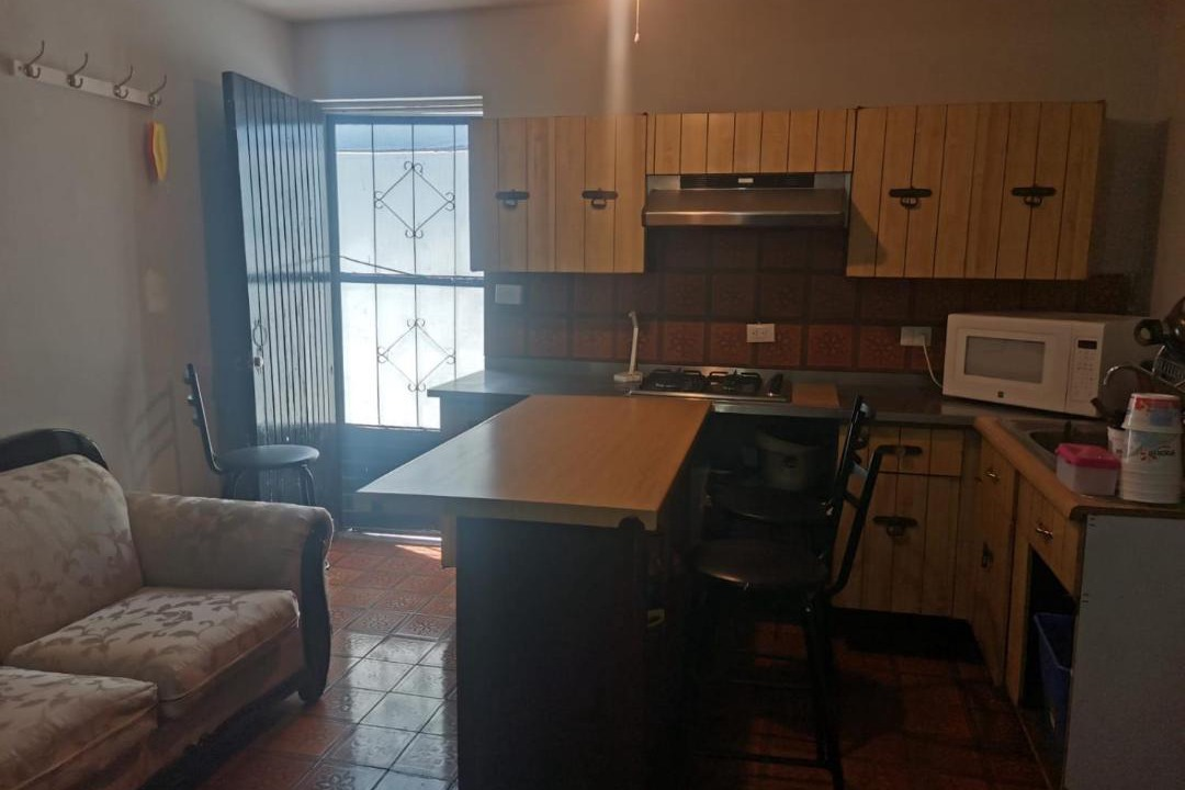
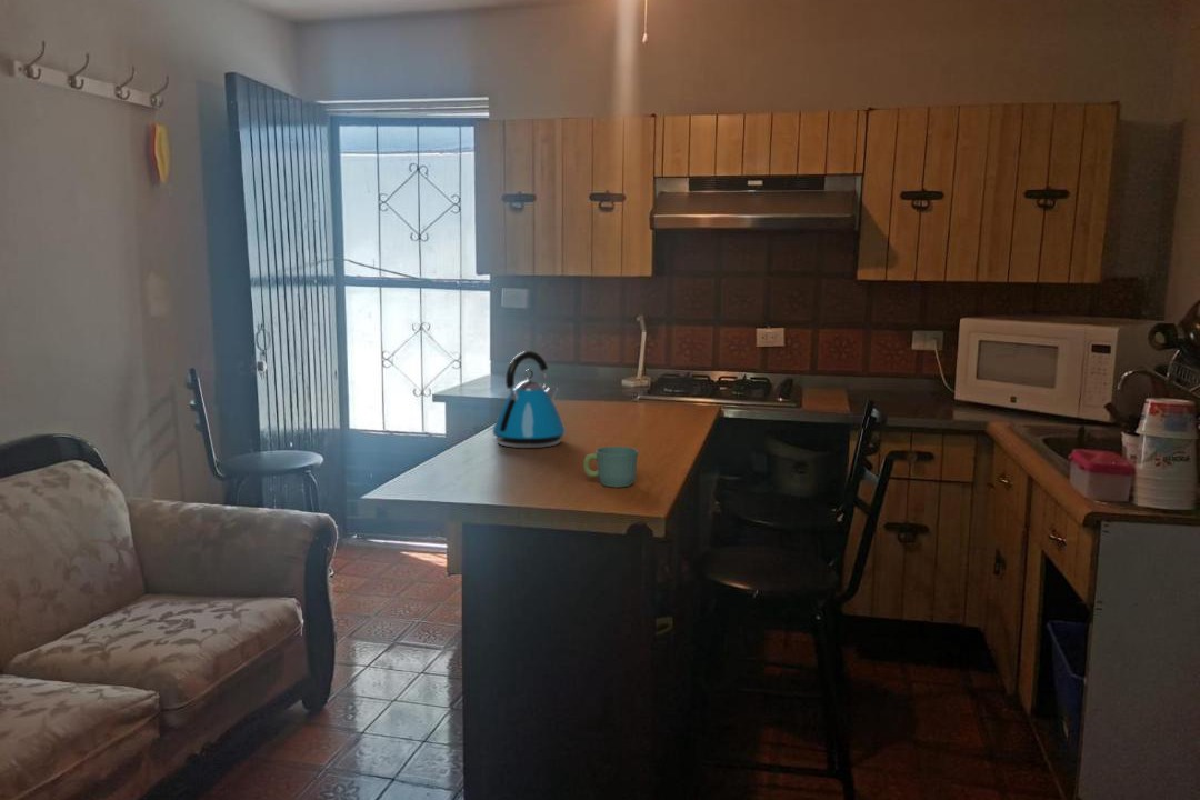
+ kettle [491,350,567,449]
+ mug [582,446,639,488]
